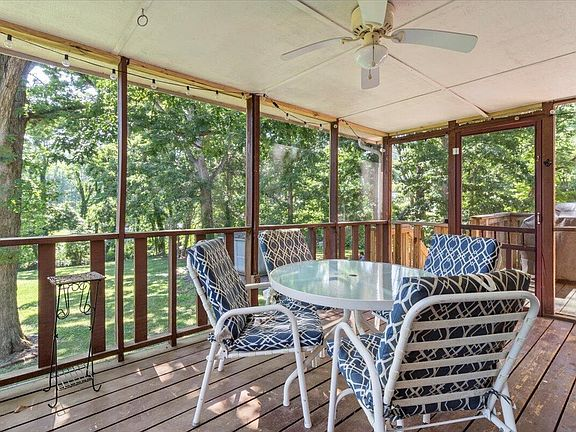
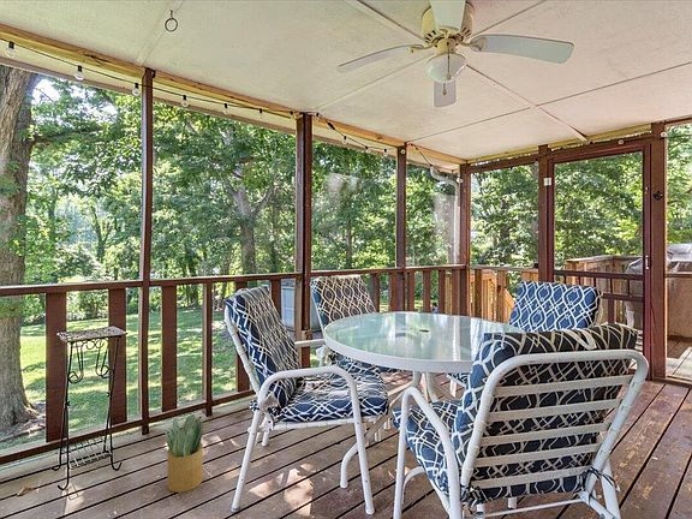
+ potted plant [163,413,204,494]
